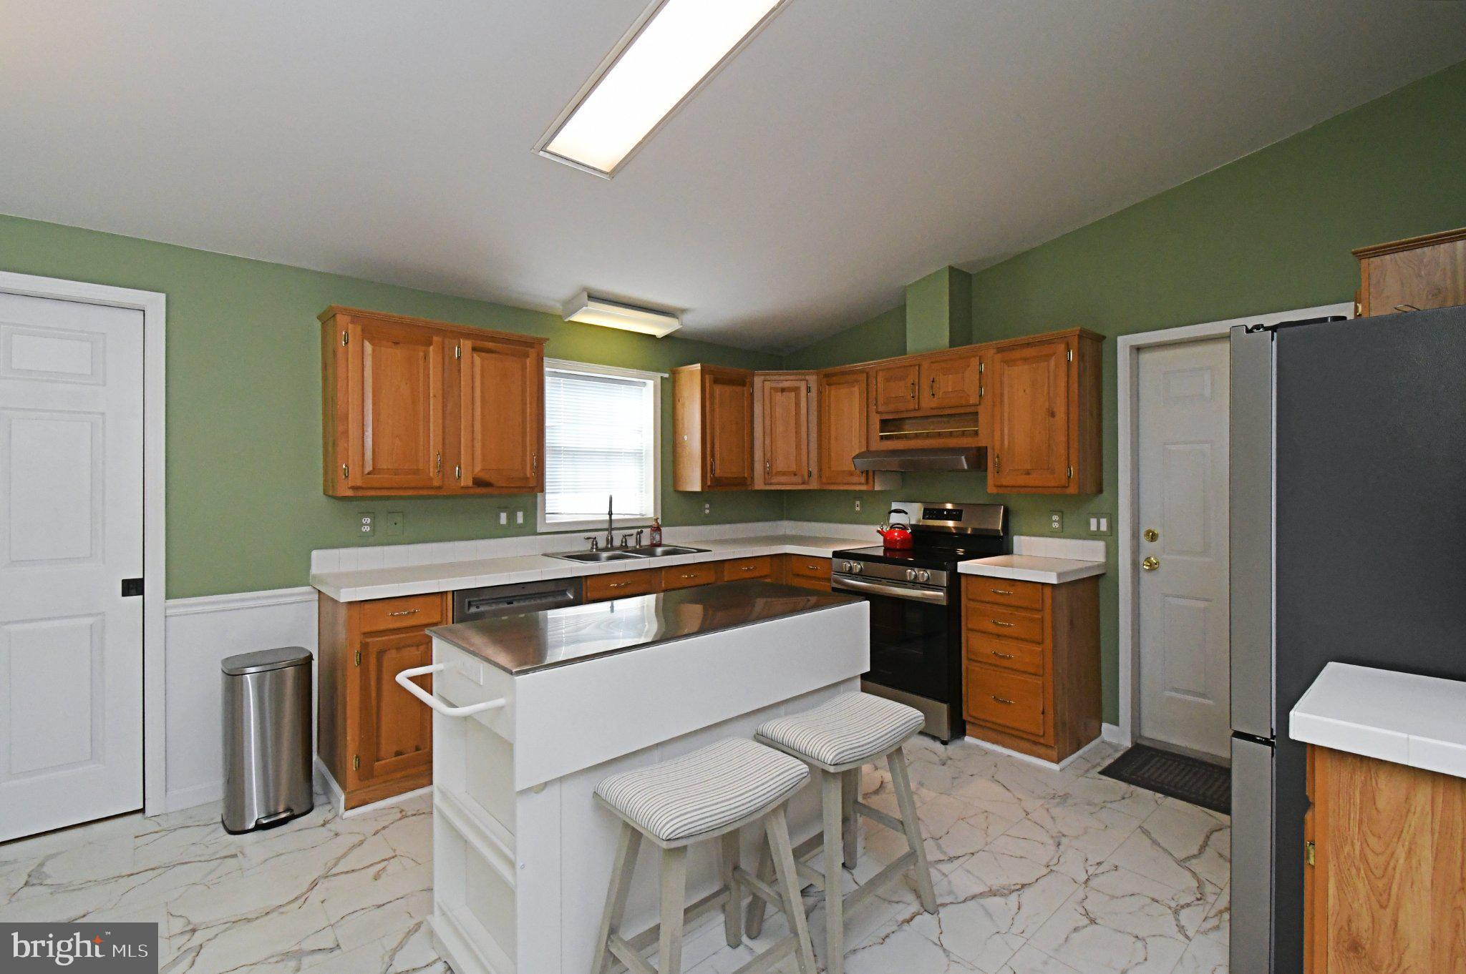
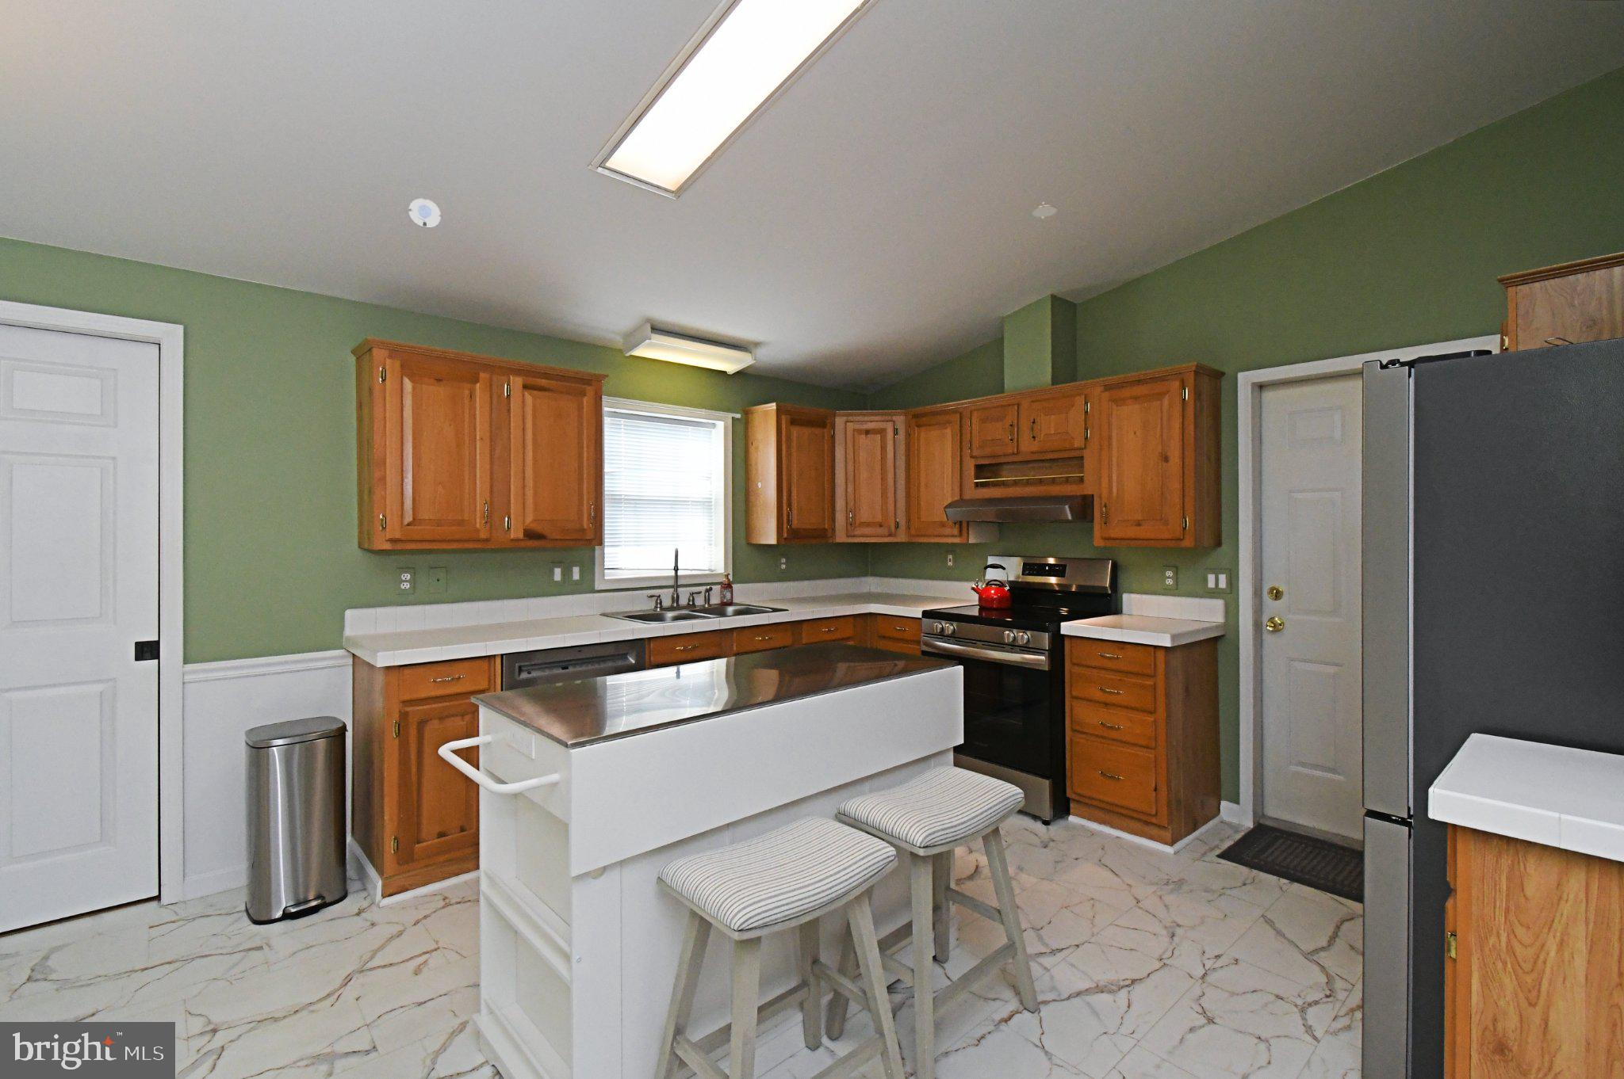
+ smoke detector [408,197,442,229]
+ recessed light [1031,201,1058,219]
